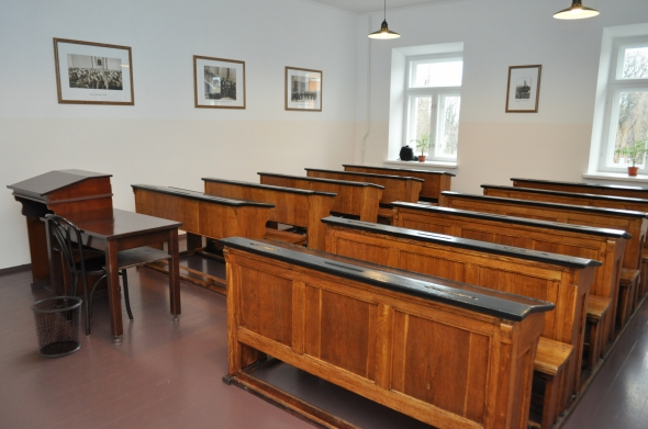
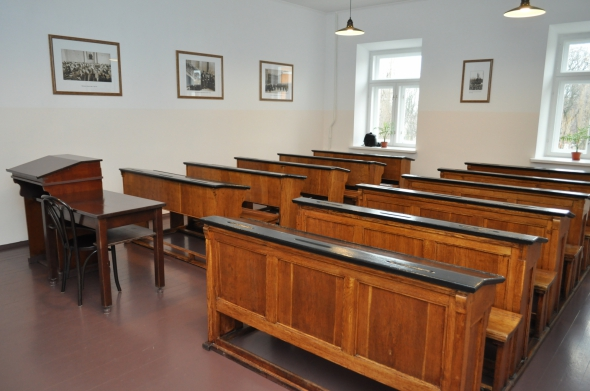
- waste bin [30,295,83,359]
